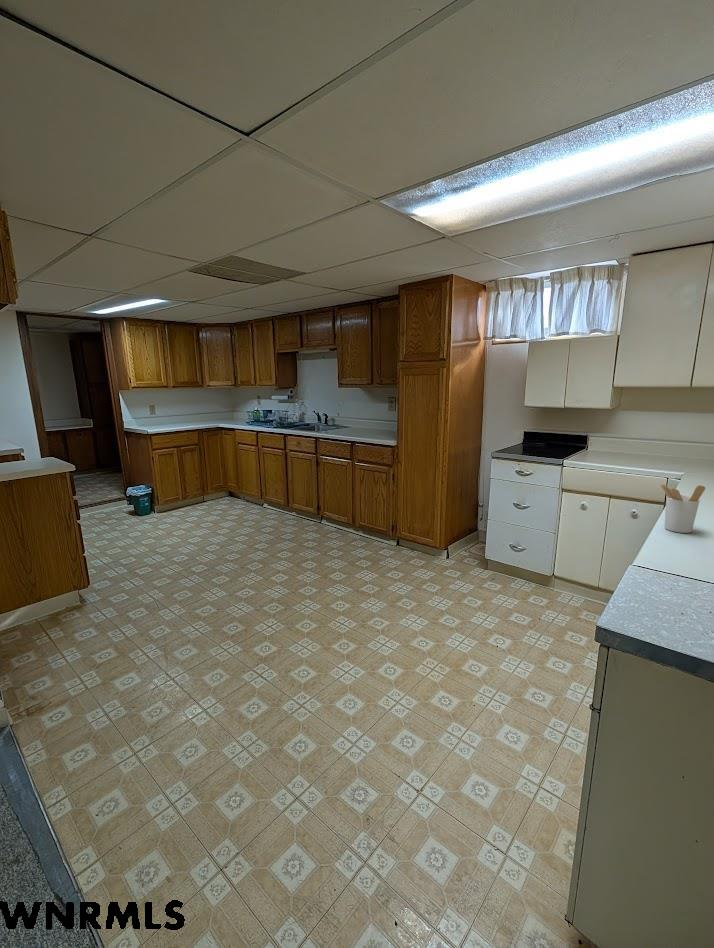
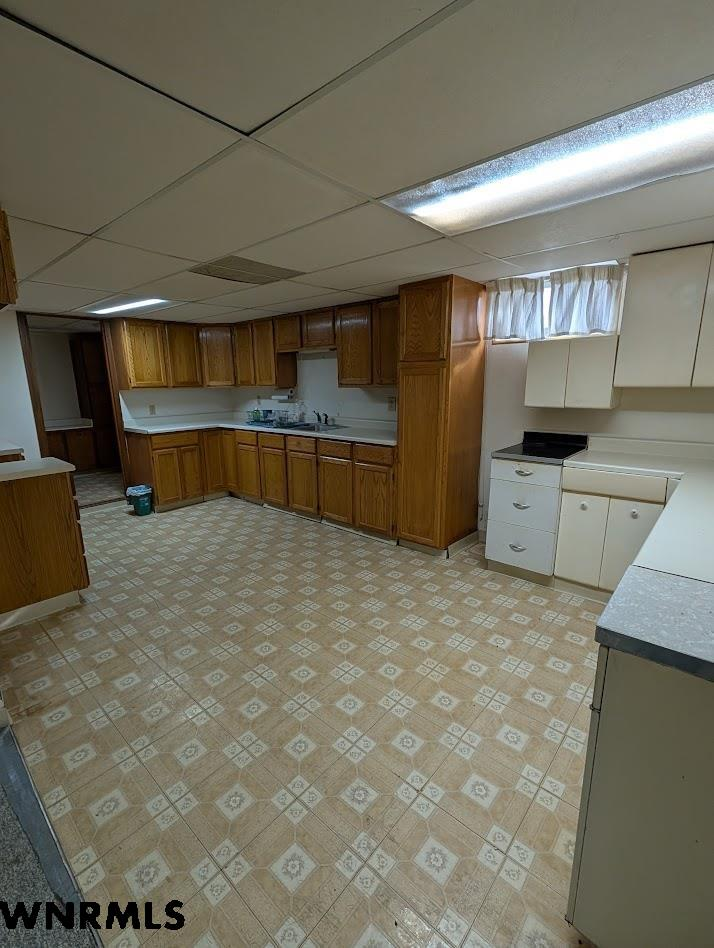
- utensil holder [660,484,706,534]
